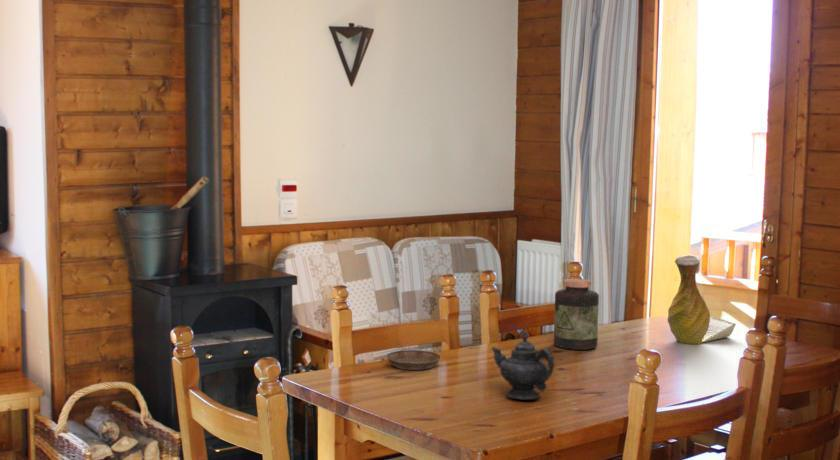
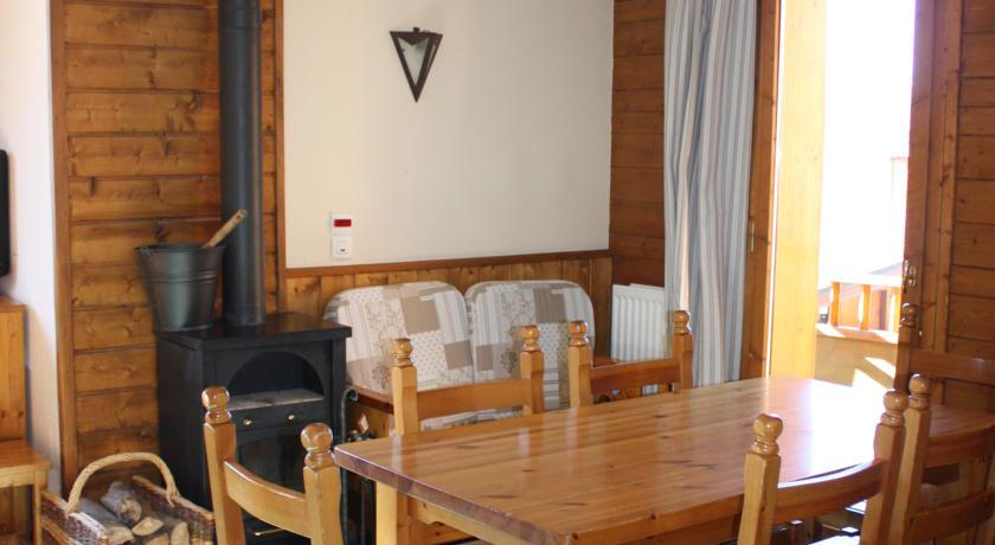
- teapot [491,329,555,401]
- jar [553,278,600,351]
- vase [667,254,737,345]
- saucer [385,349,442,371]
